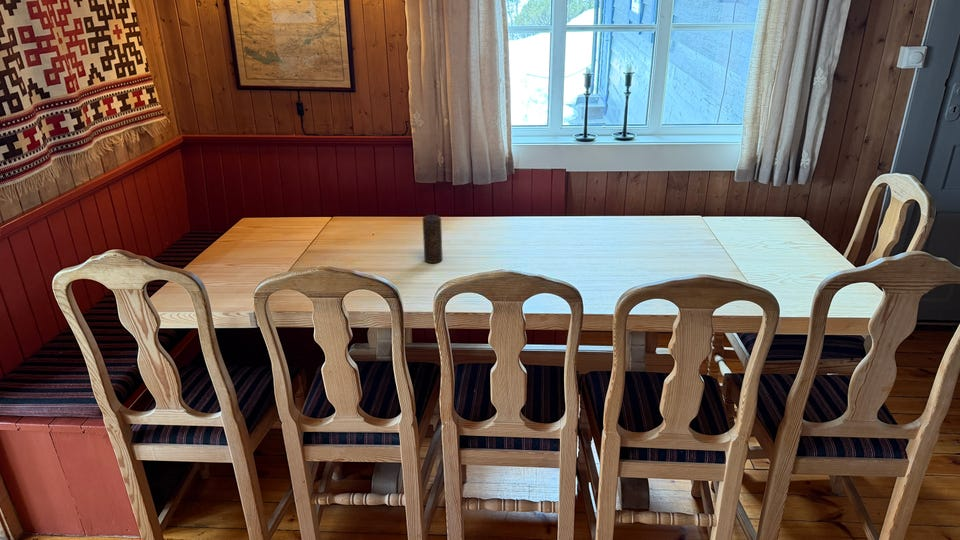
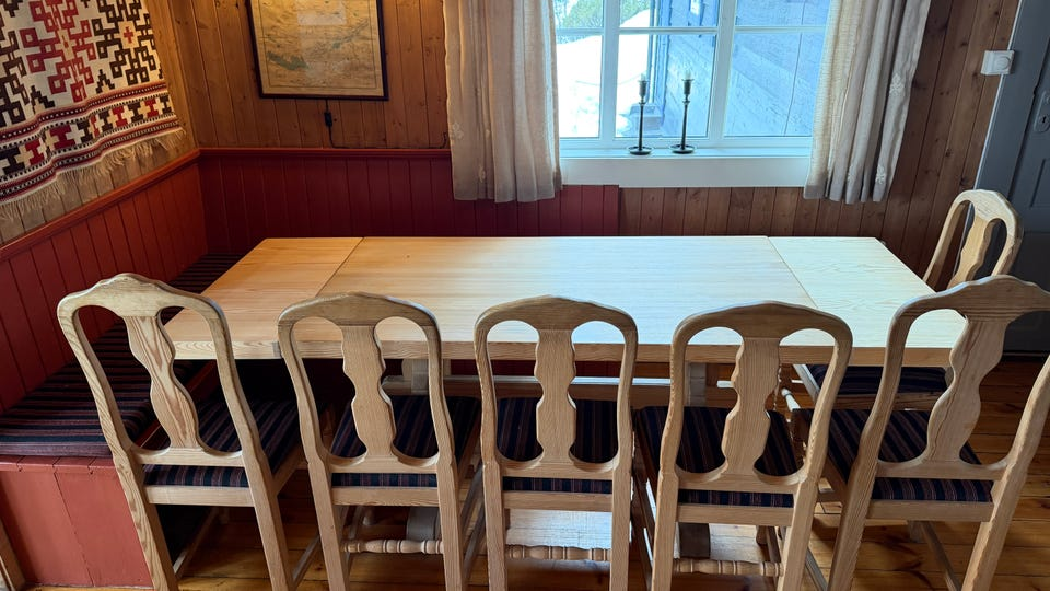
- candle [421,214,444,264]
